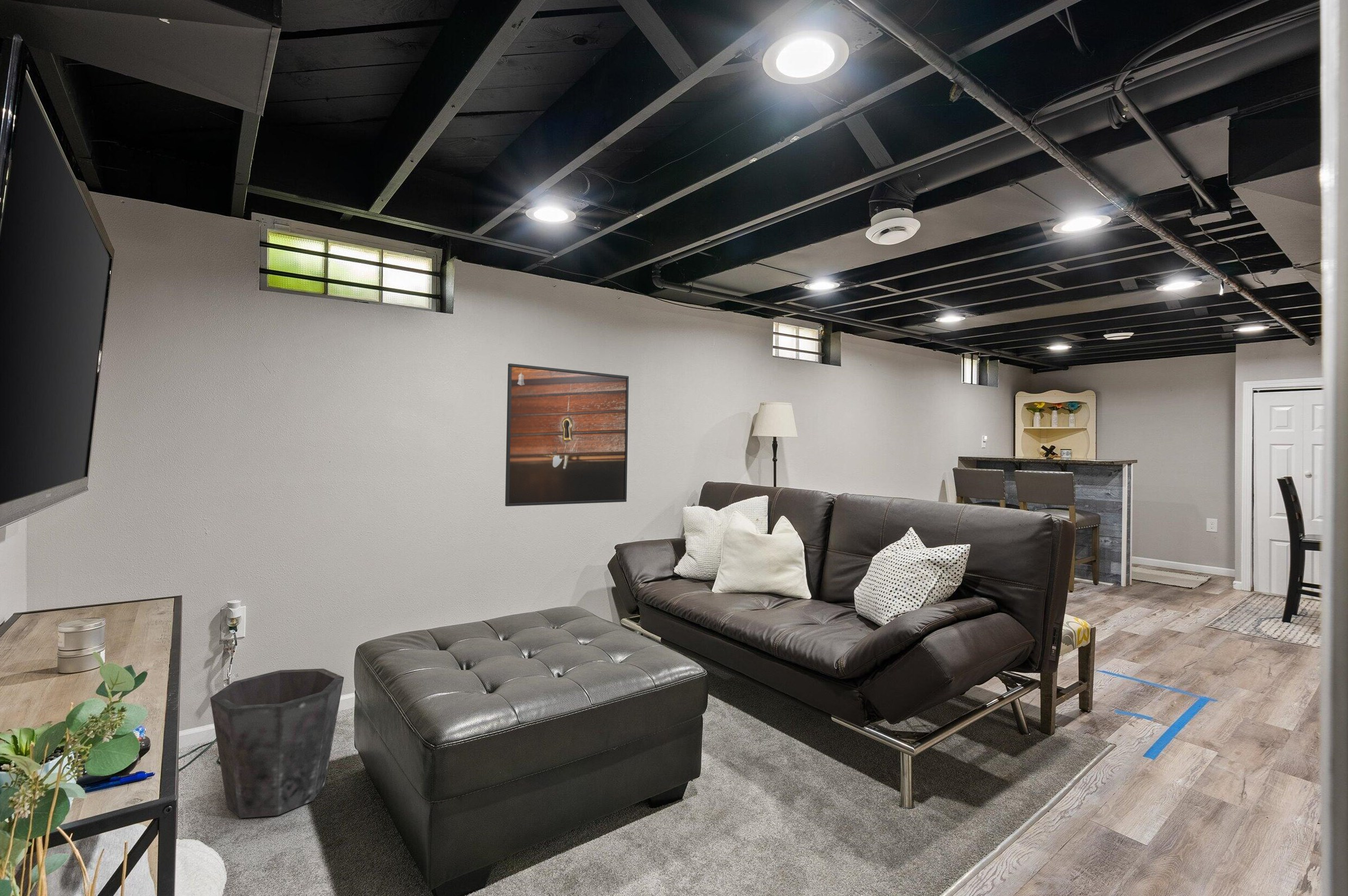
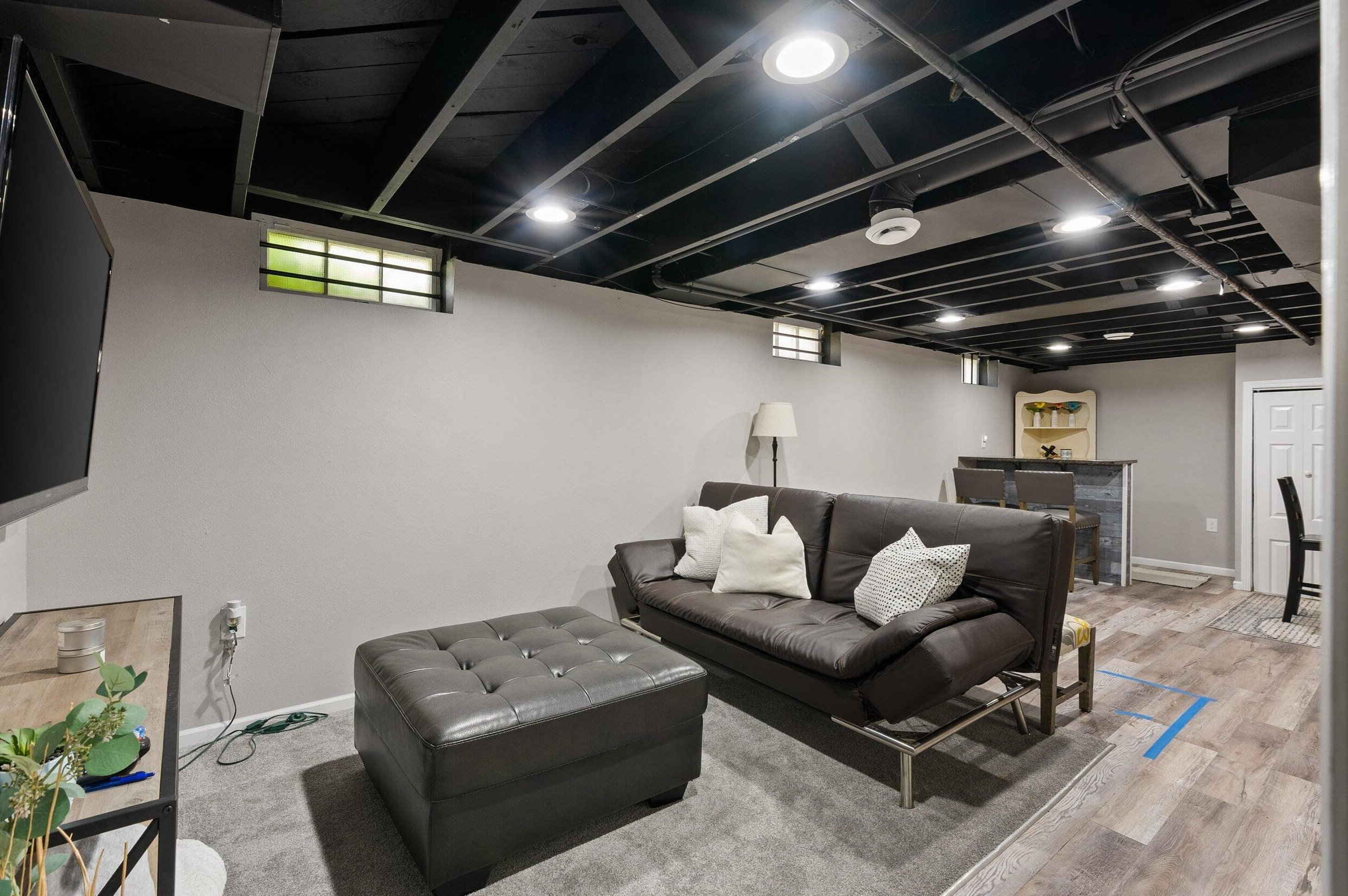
- waste bin [209,668,344,819]
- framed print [505,363,629,507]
